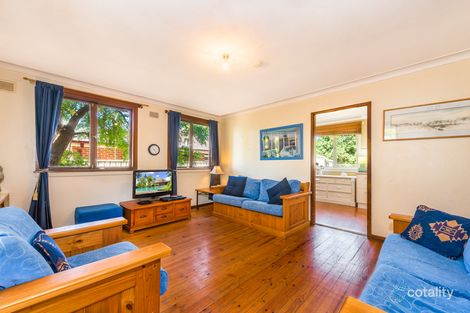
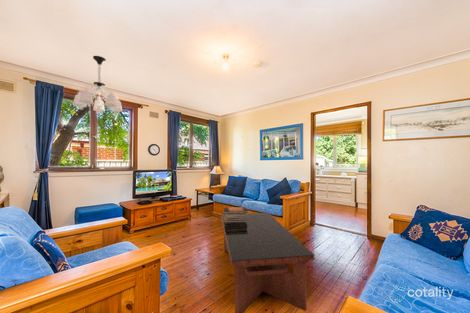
+ book stack [223,206,249,223]
+ coffee table [220,212,315,313]
+ chandelier [72,55,124,115]
